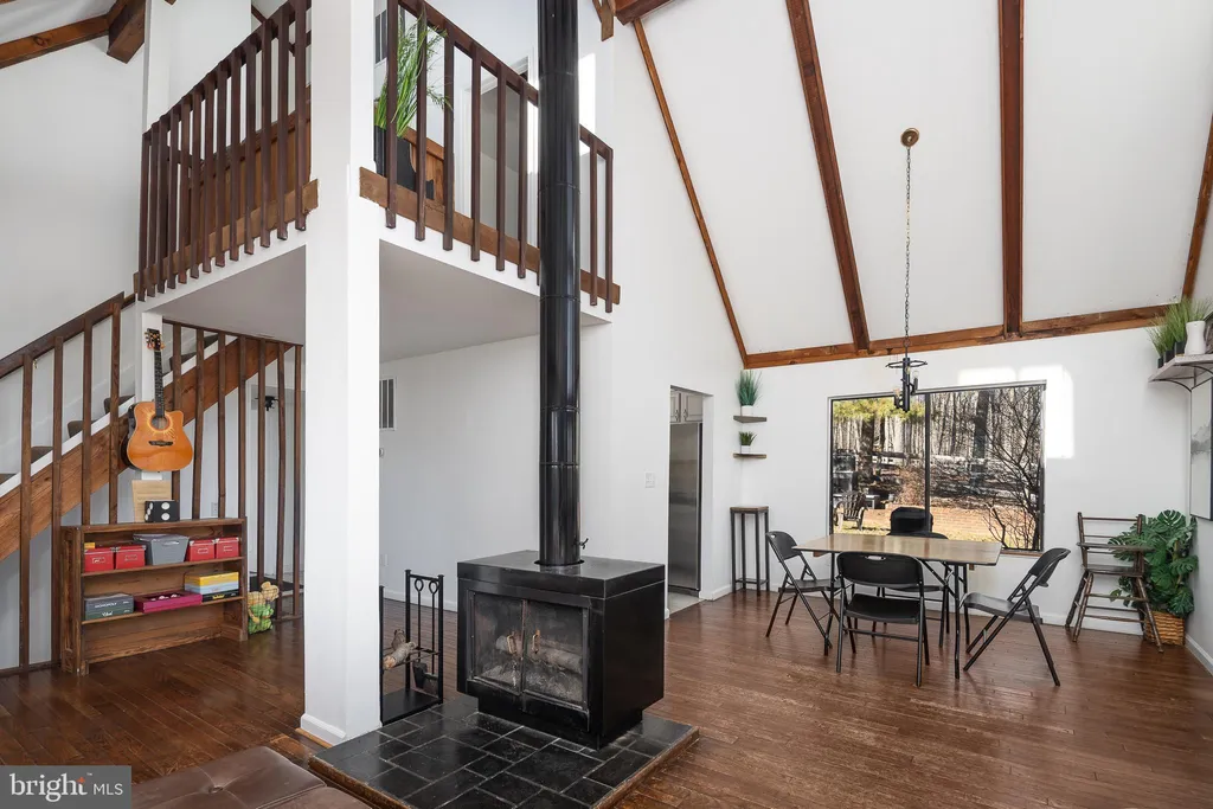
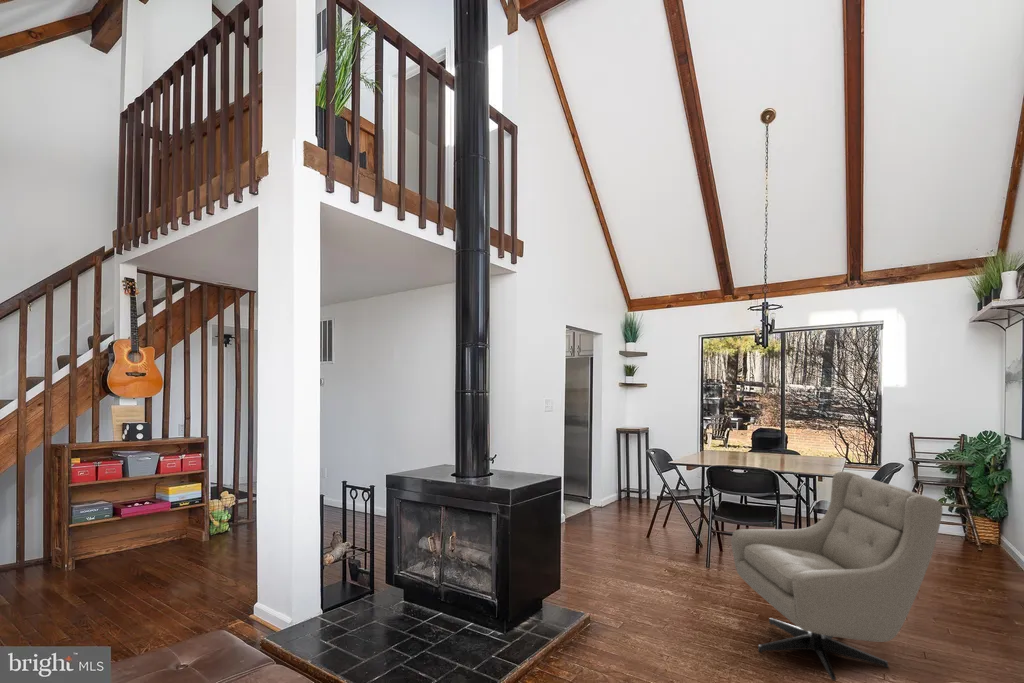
+ armchair [730,471,944,682]
